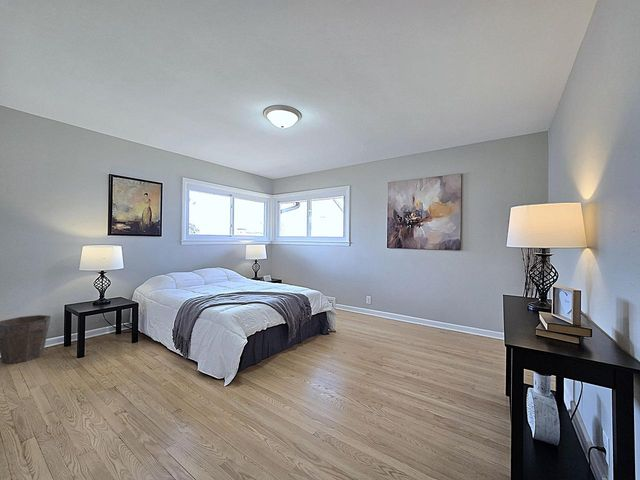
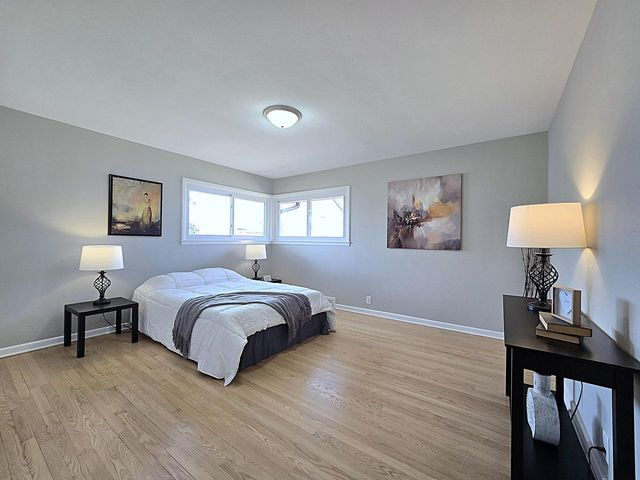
- waste bin [0,314,52,364]
